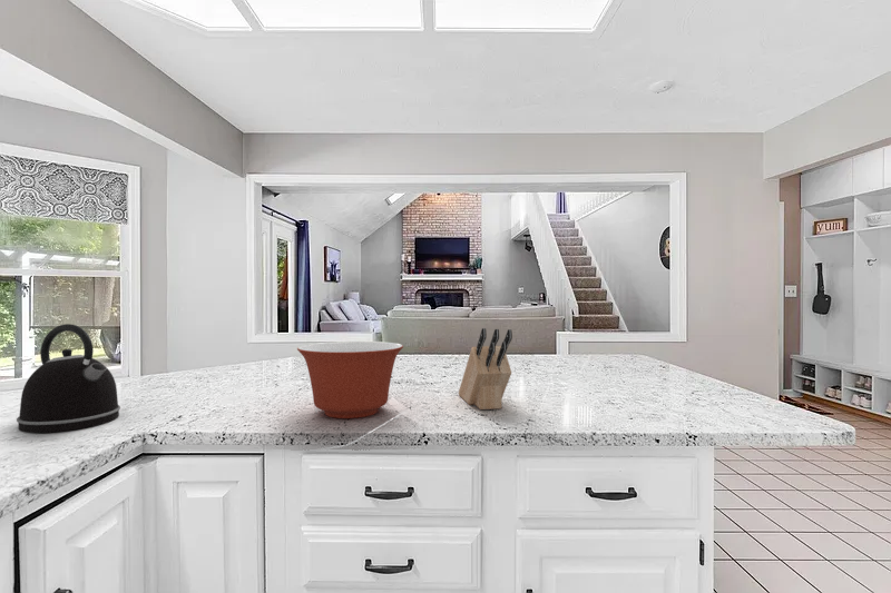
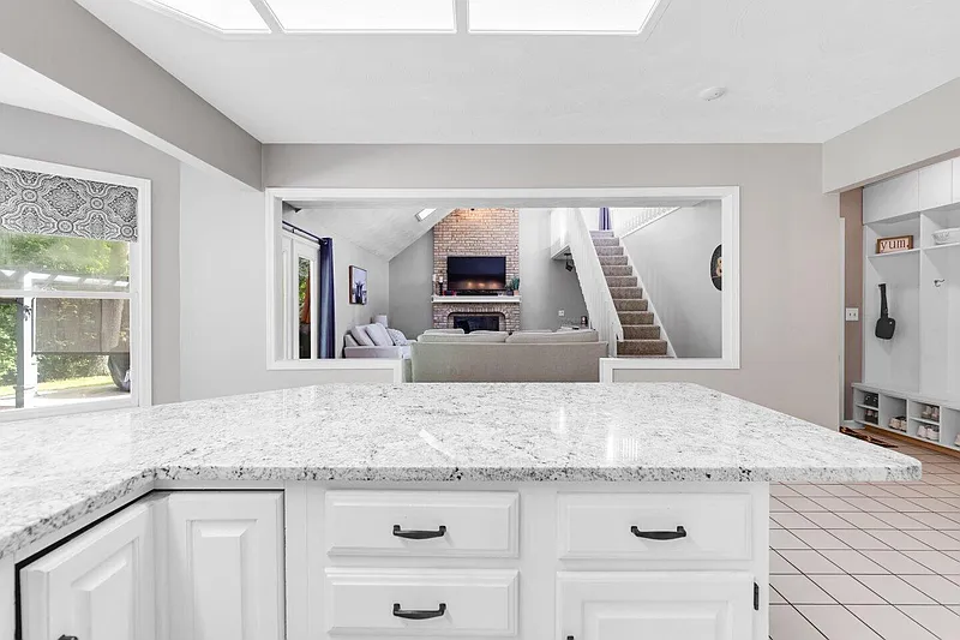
- kettle [16,323,121,434]
- knife block [458,327,513,411]
- mixing bowl [296,340,404,419]
